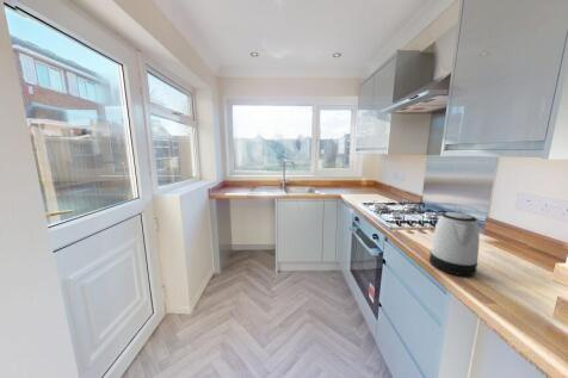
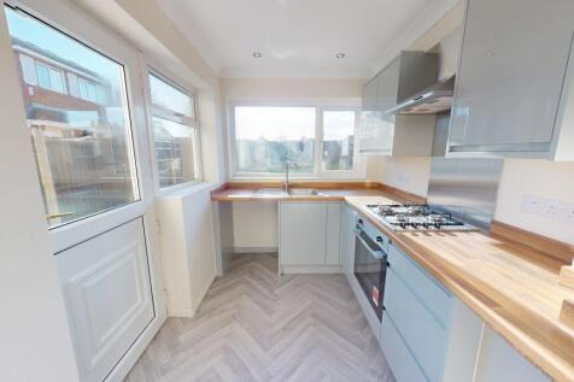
- kettle [428,211,481,277]
